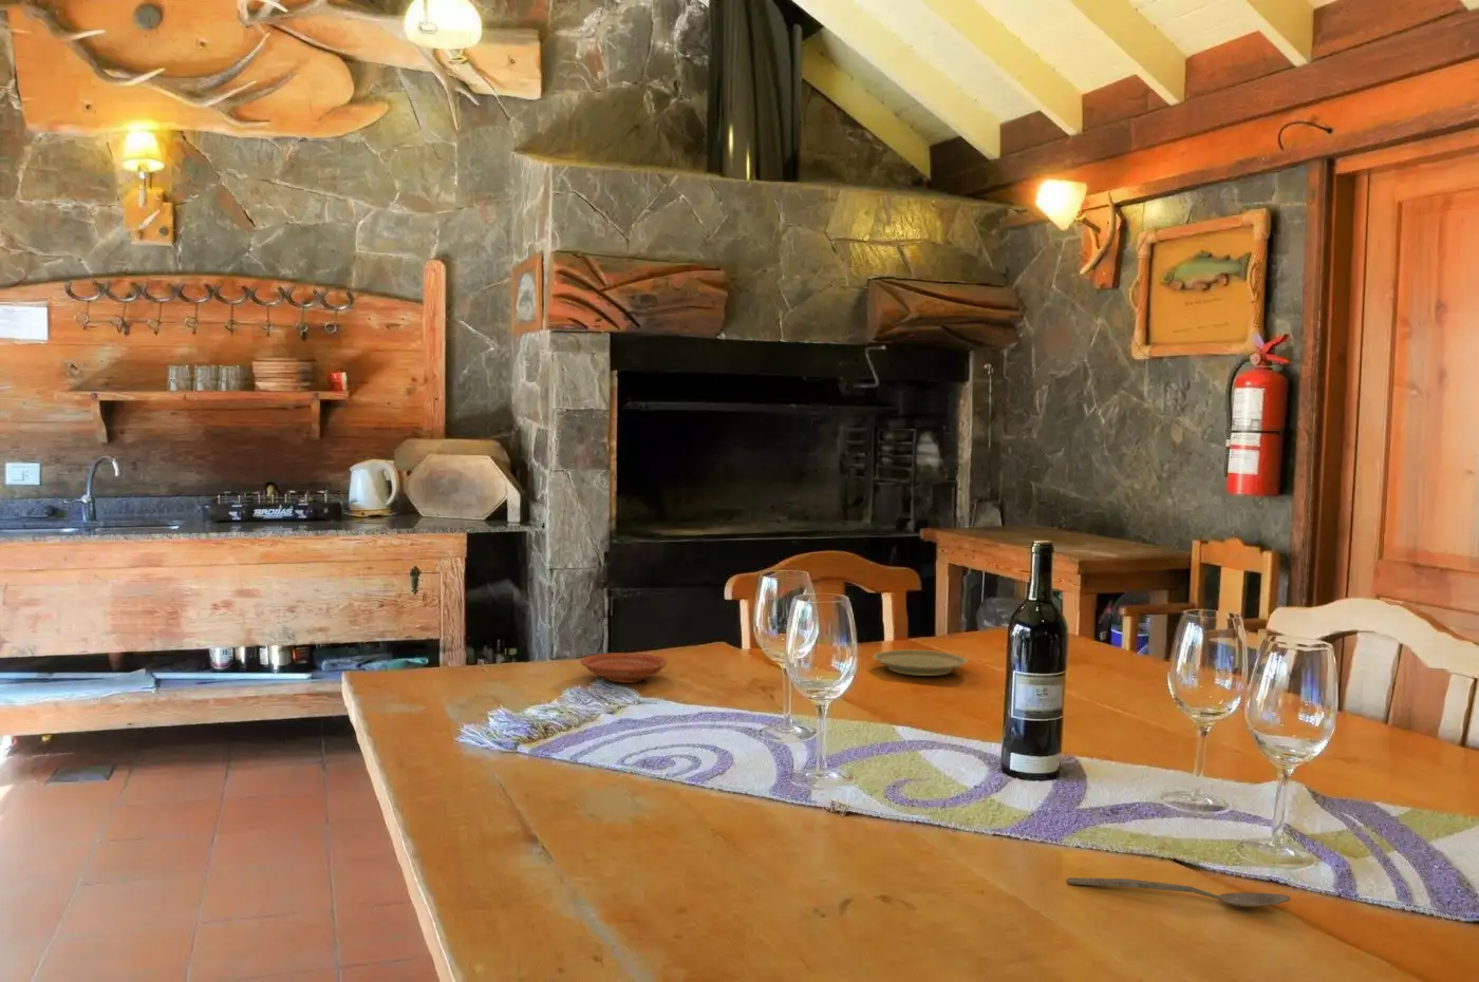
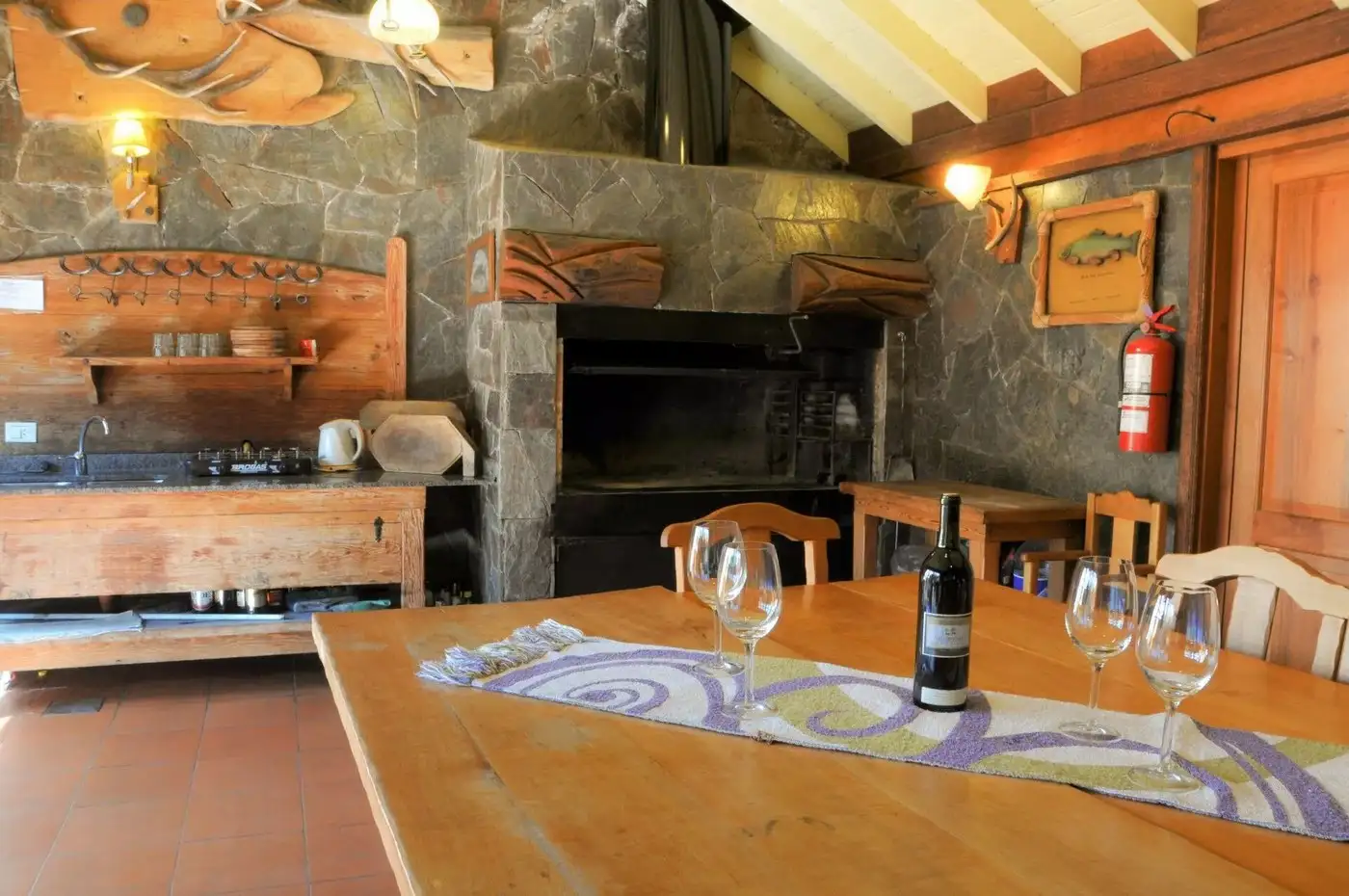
- plate [579,651,668,684]
- spoon [1066,877,1290,907]
- plate [873,650,969,677]
